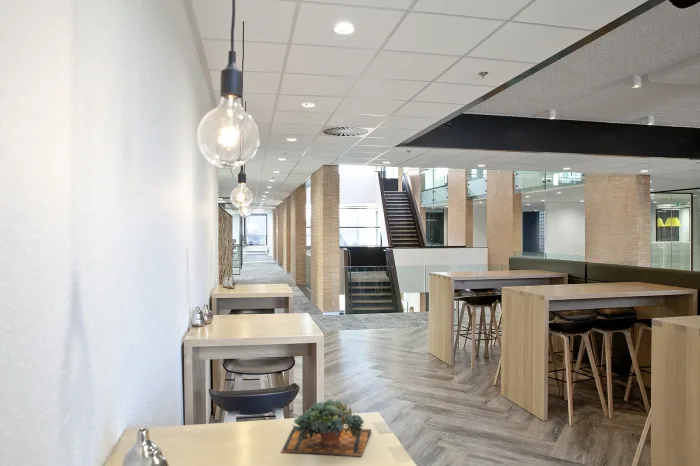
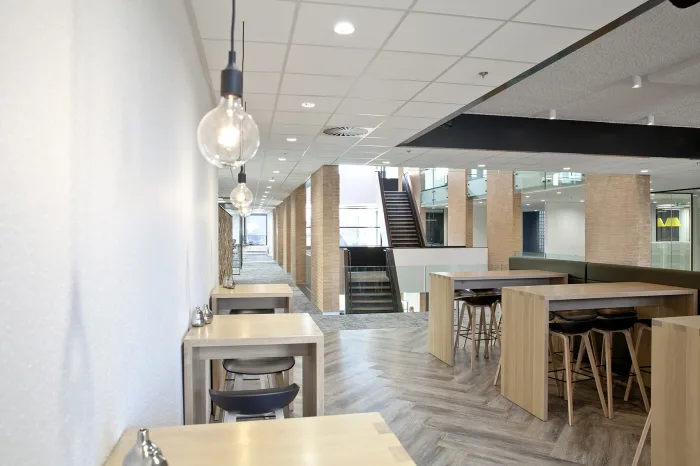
- succulent plant [280,398,372,457]
